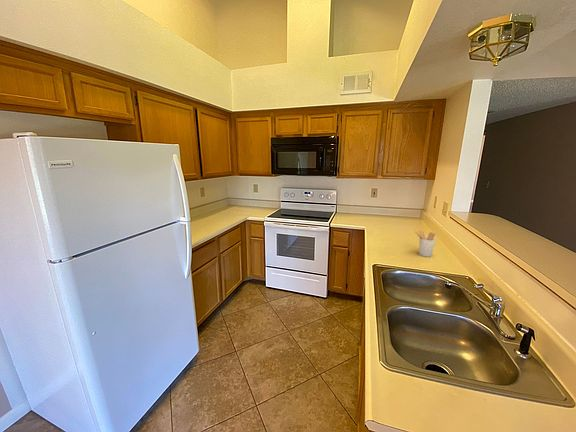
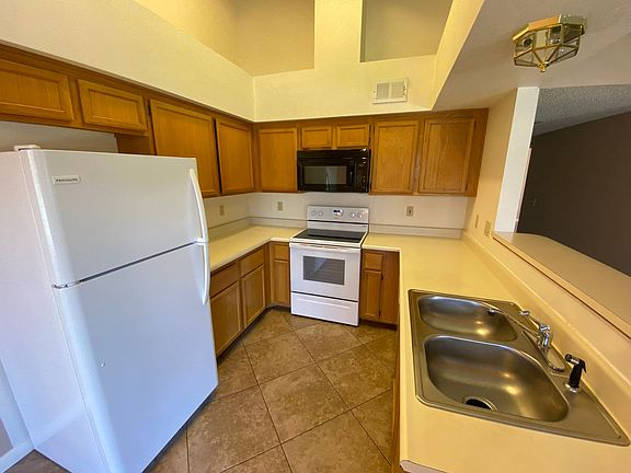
- utensil holder [413,229,436,258]
